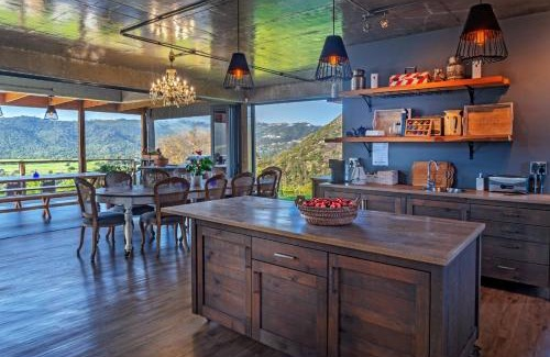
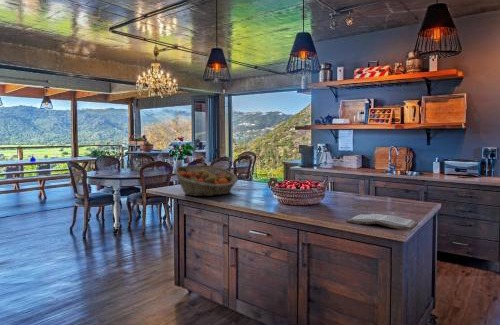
+ fruit basket [173,164,239,197]
+ book [345,213,419,231]
